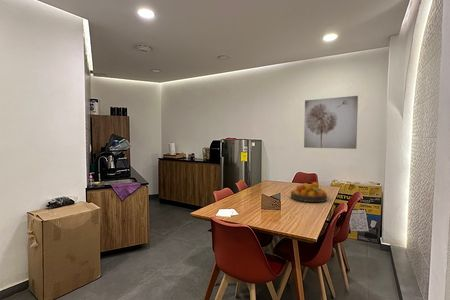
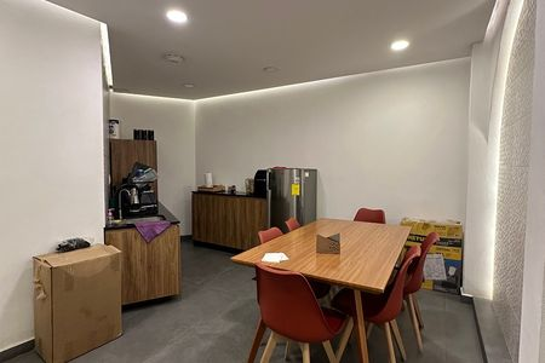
- wall art [303,95,359,150]
- fruit bowl [290,181,328,203]
